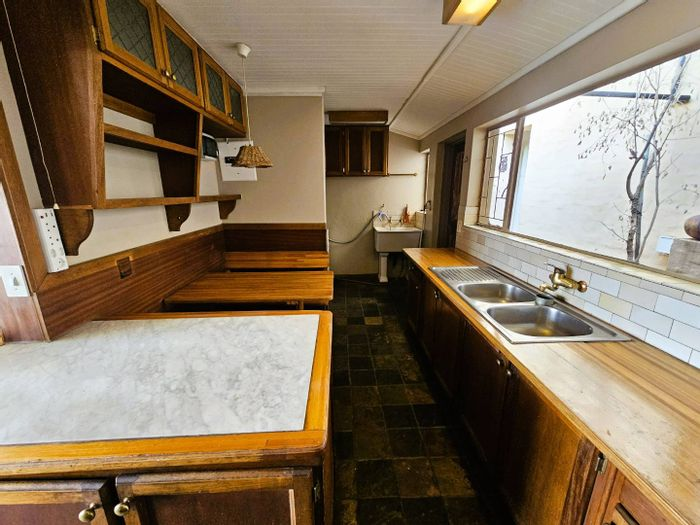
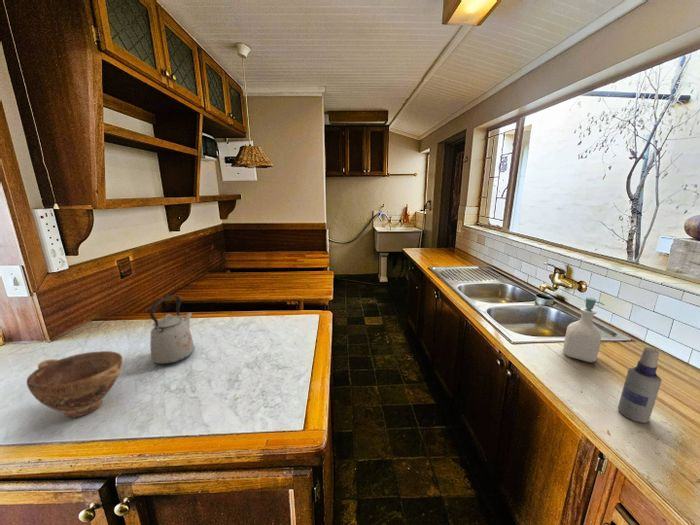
+ soap bottle [563,297,605,363]
+ spray bottle [617,346,663,424]
+ kettle [148,294,195,365]
+ bowl [26,350,123,418]
